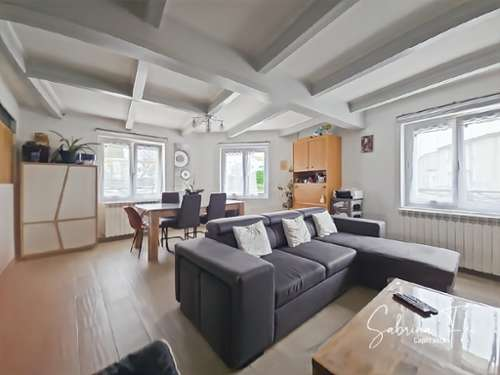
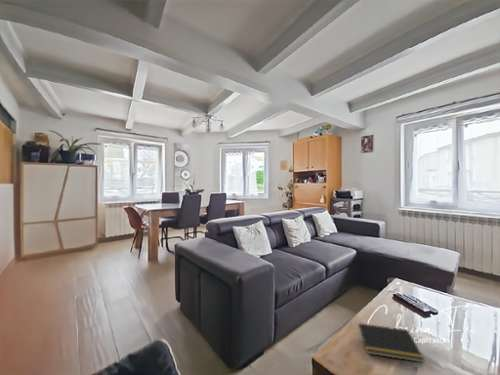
+ notepad [357,322,426,364]
